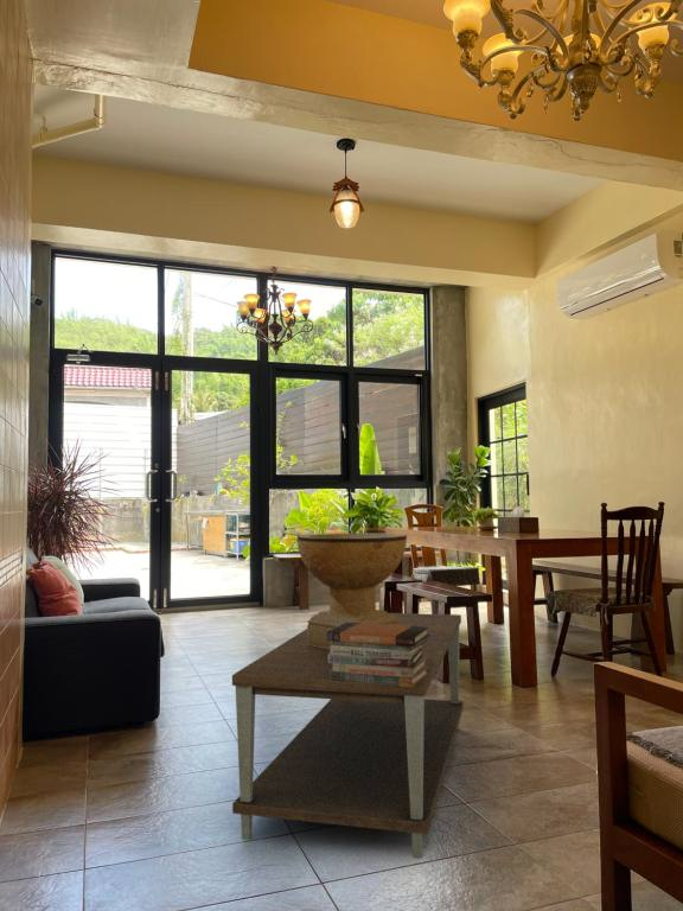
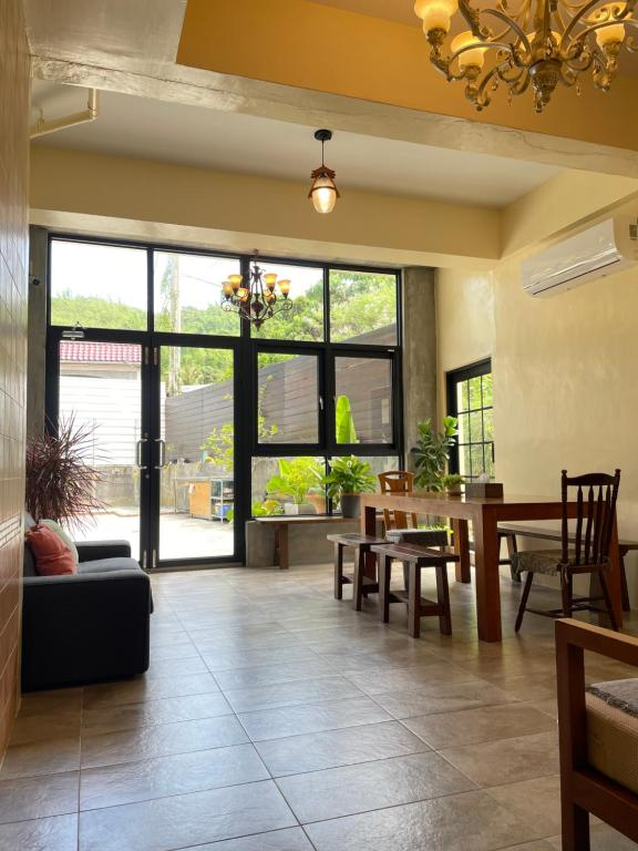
- decorative bowl [295,531,408,649]
- book stack [327,623,429,687]
- coffee table [231,612,465,860]
